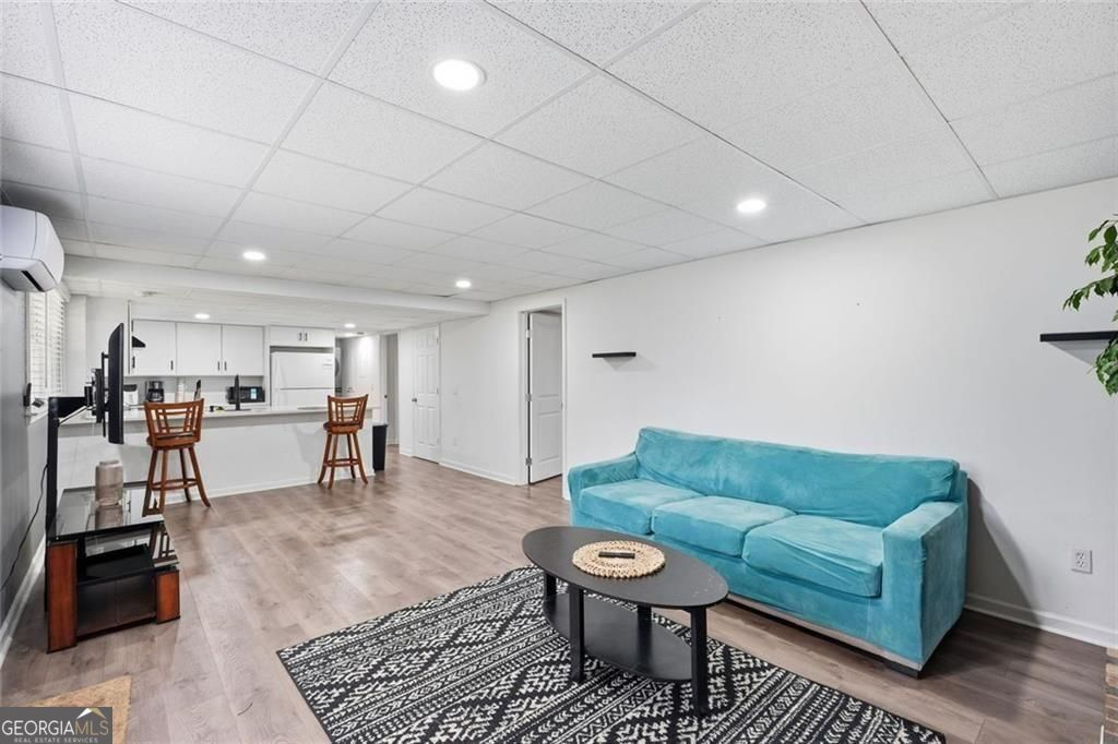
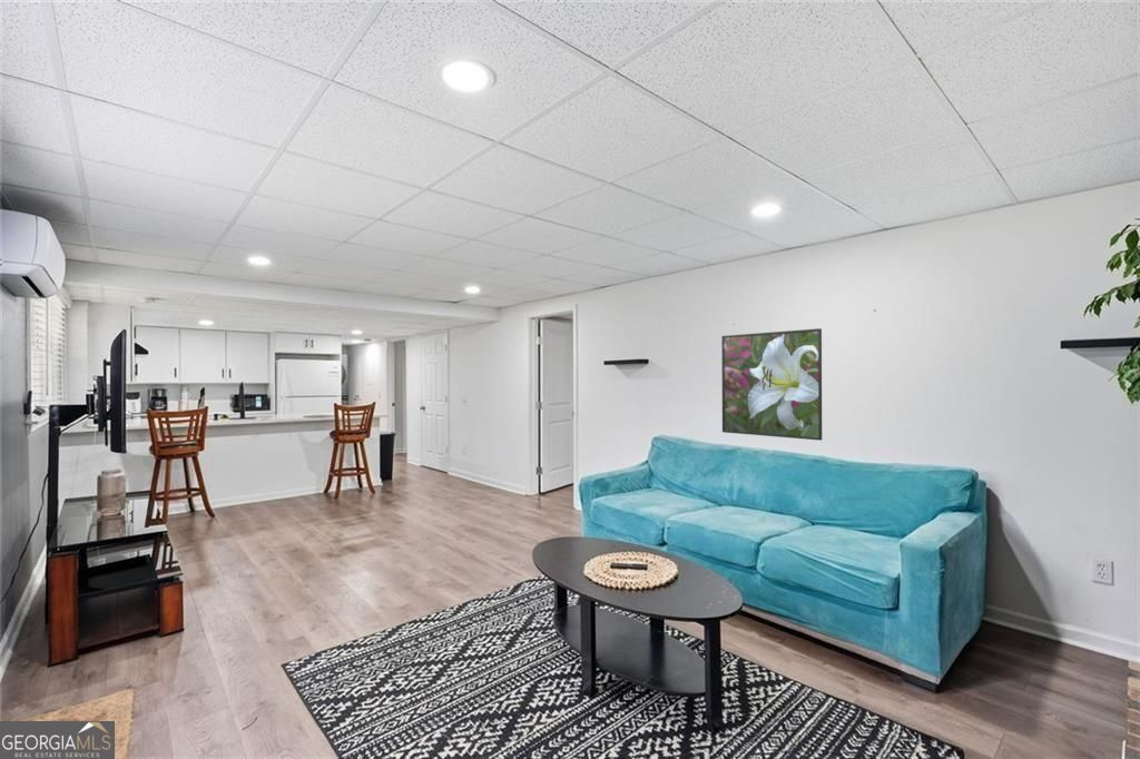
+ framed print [720,327,823,442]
